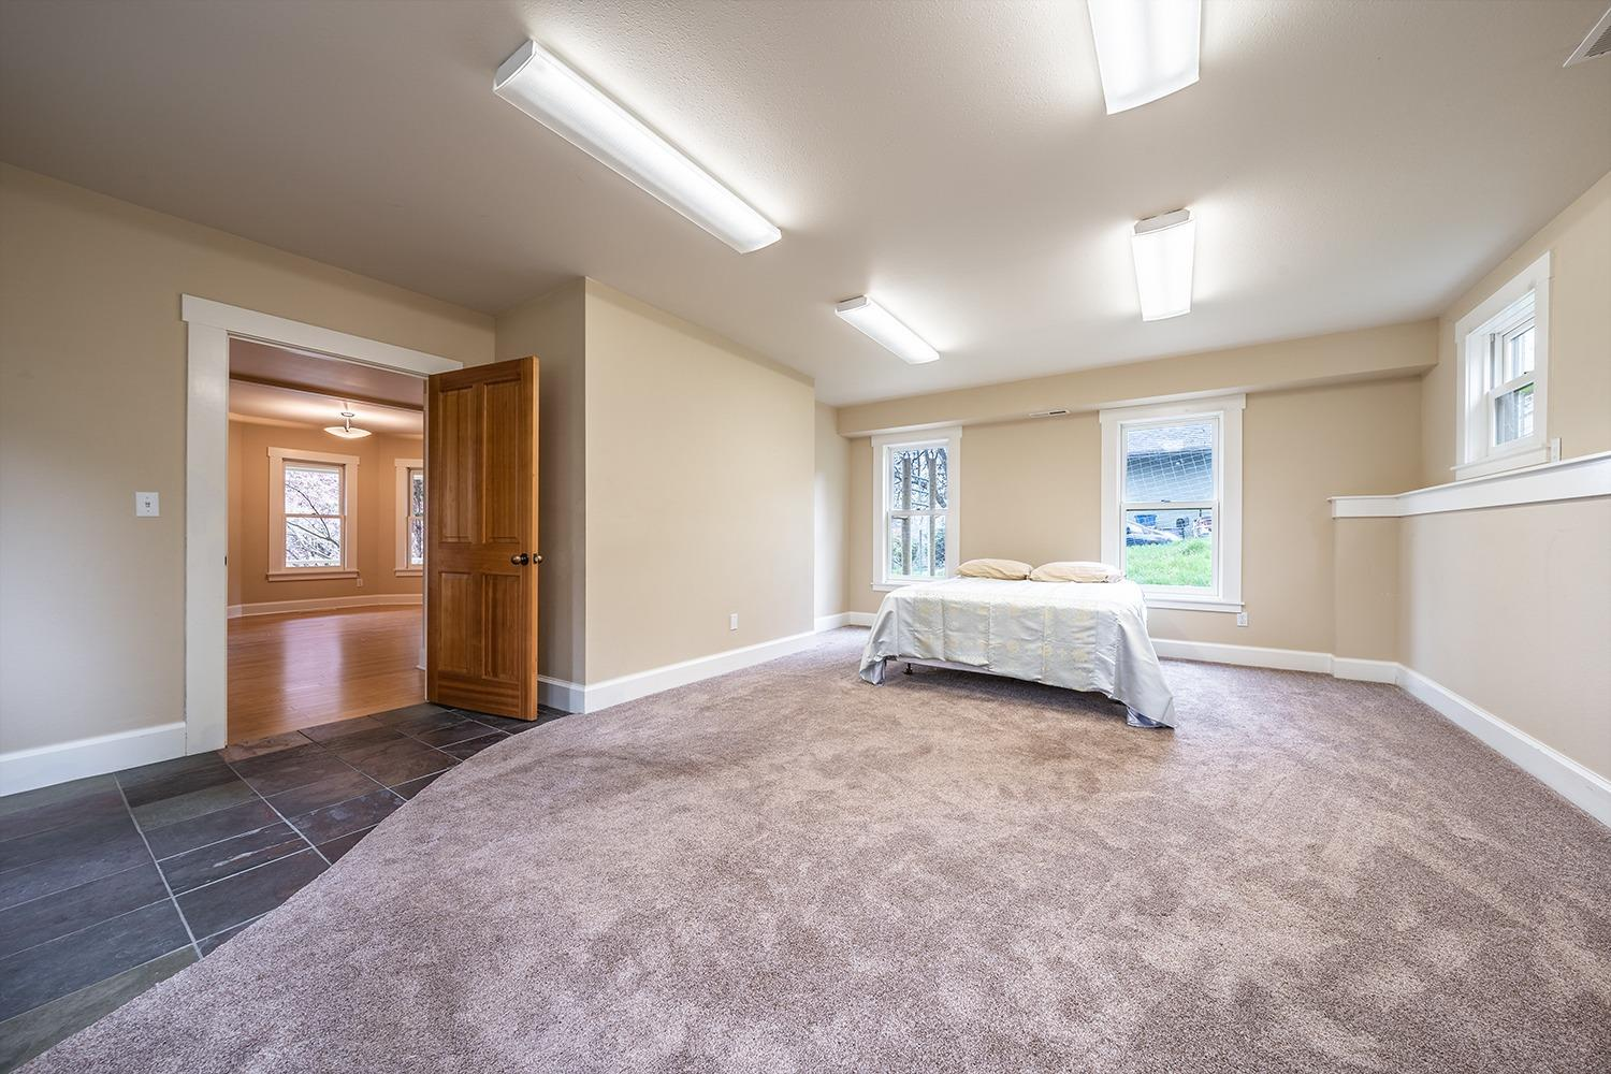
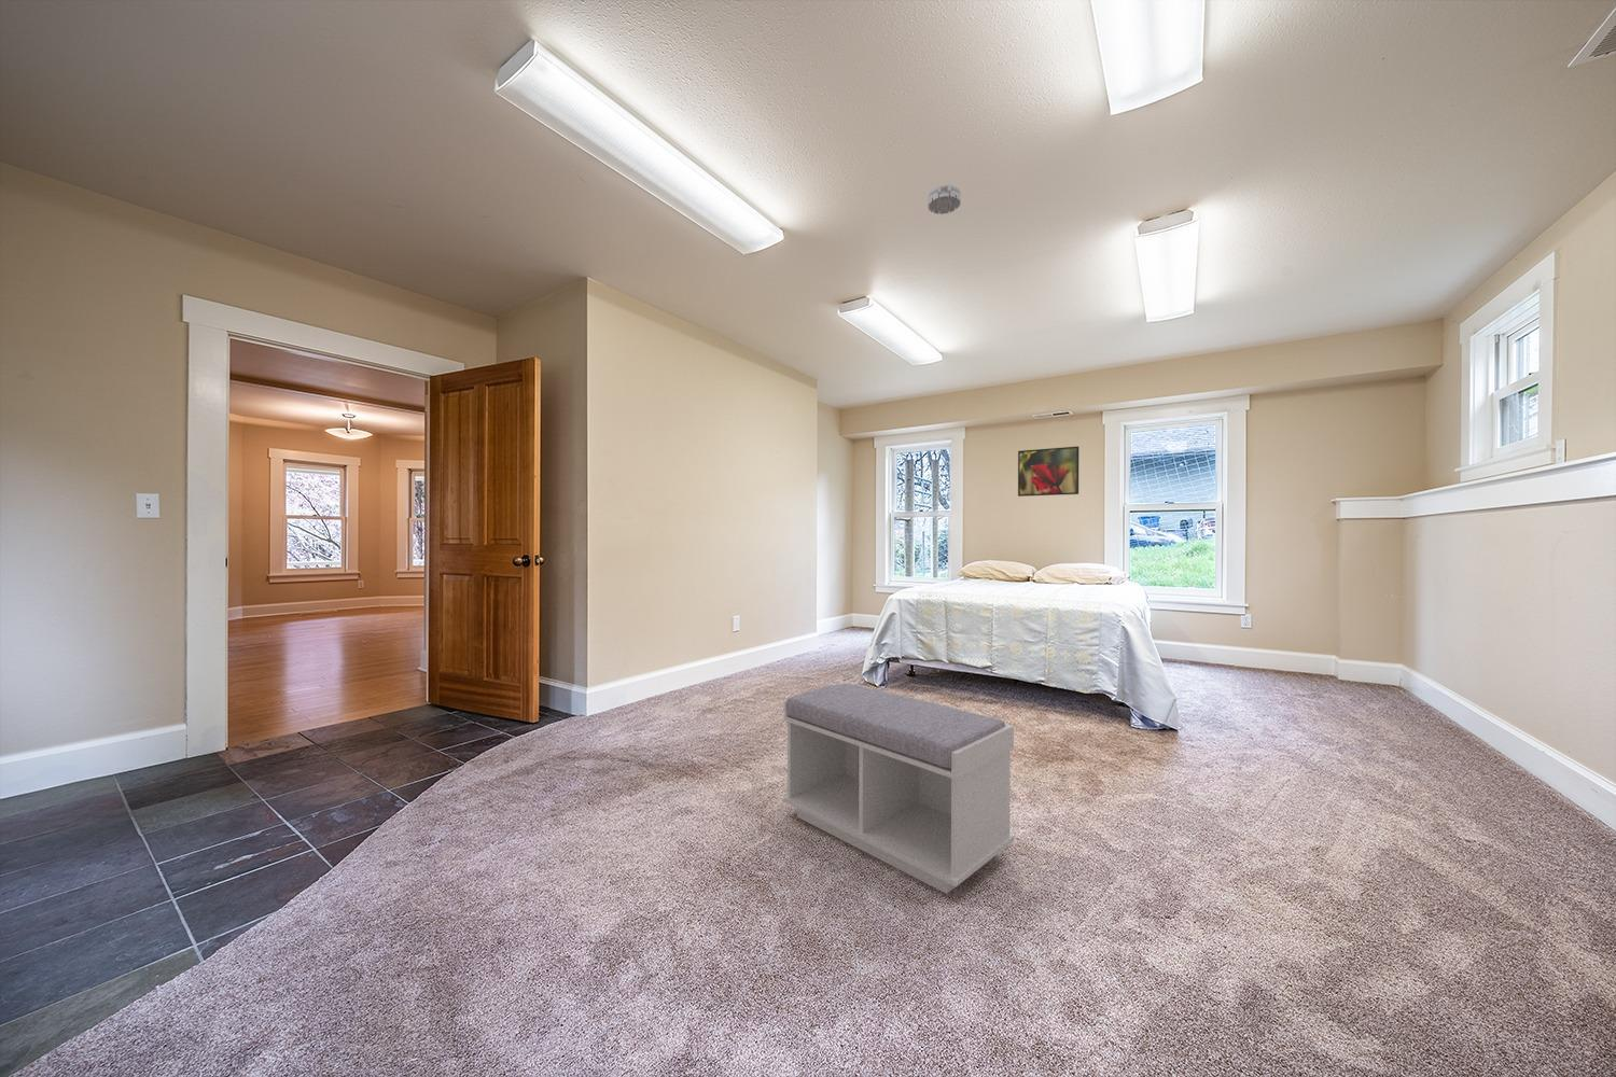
+ bench [782,683,1015,895]
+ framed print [1017,445,1080,498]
+ smoke detector [927,183,962,215]
